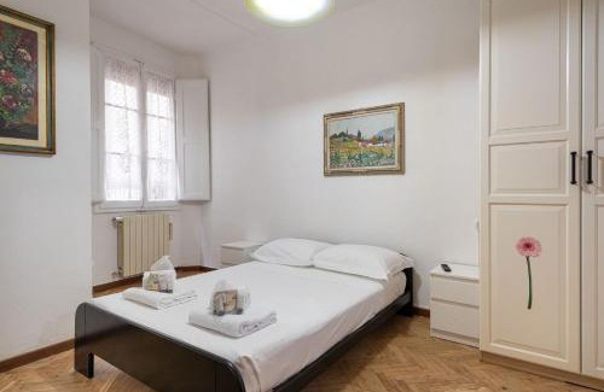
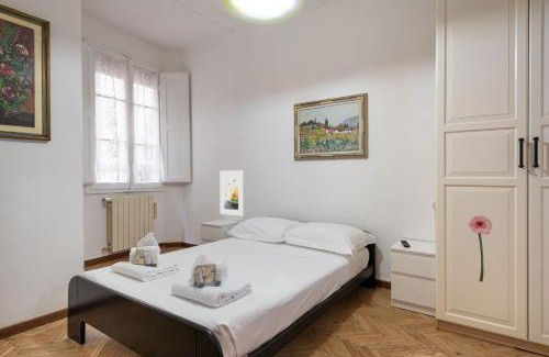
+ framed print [219,169,245,216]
